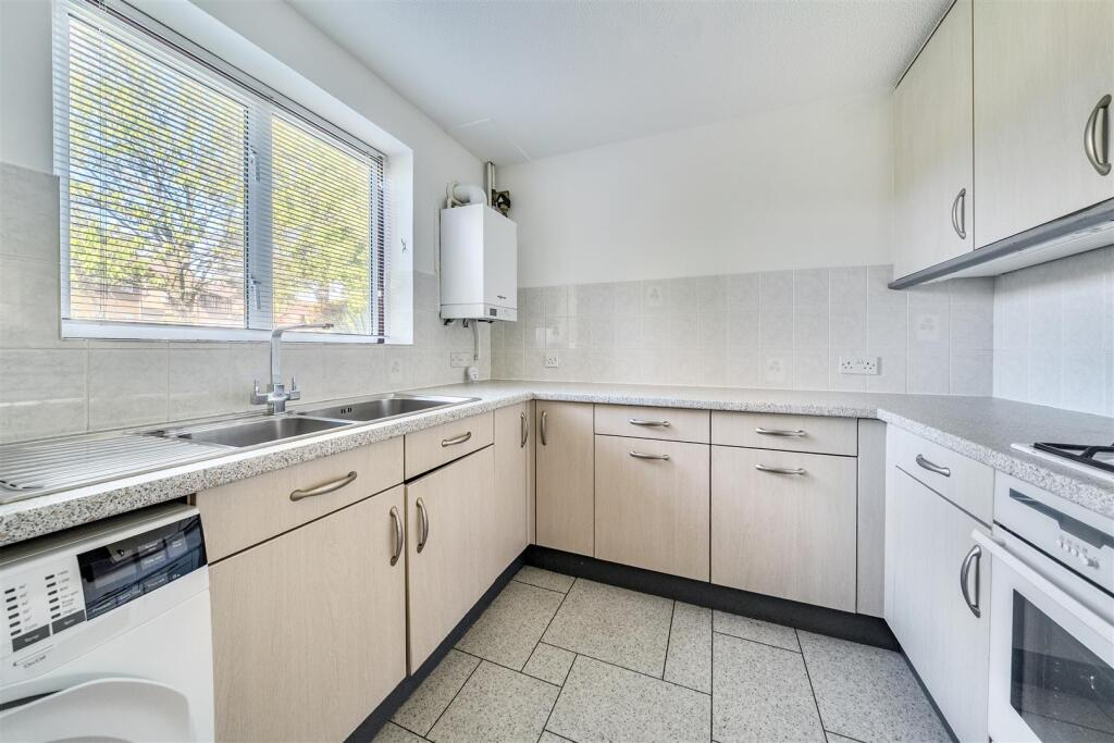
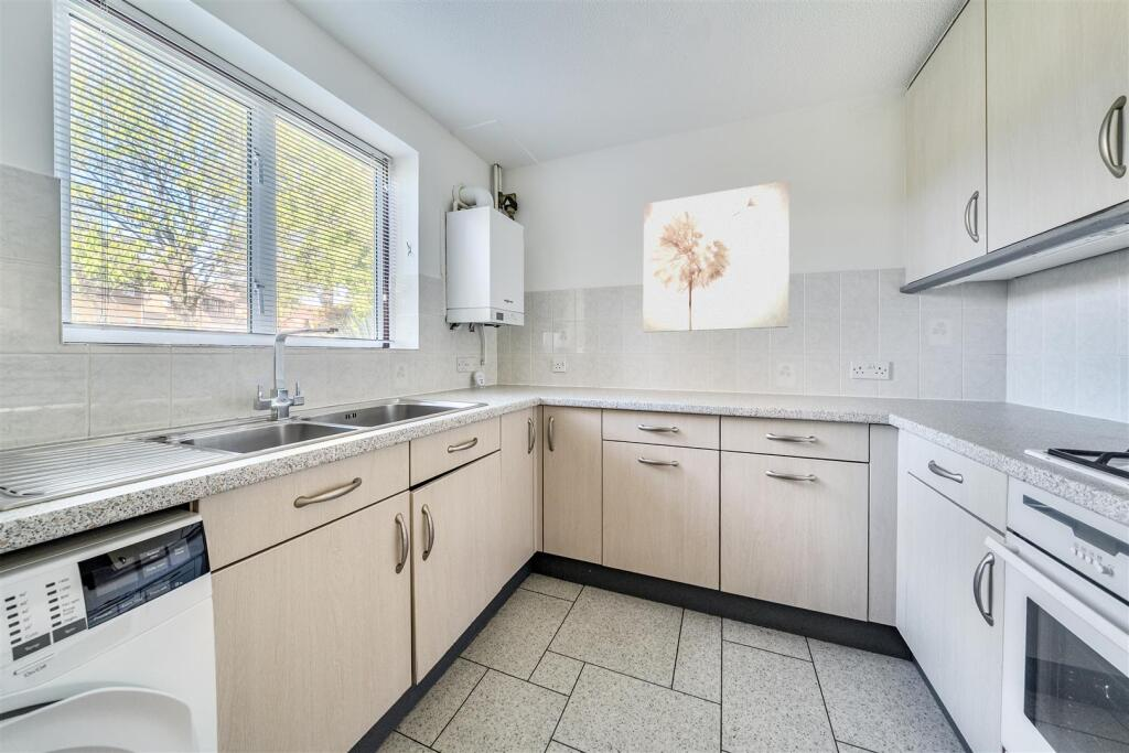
+ wall art [642,180,791,333]
